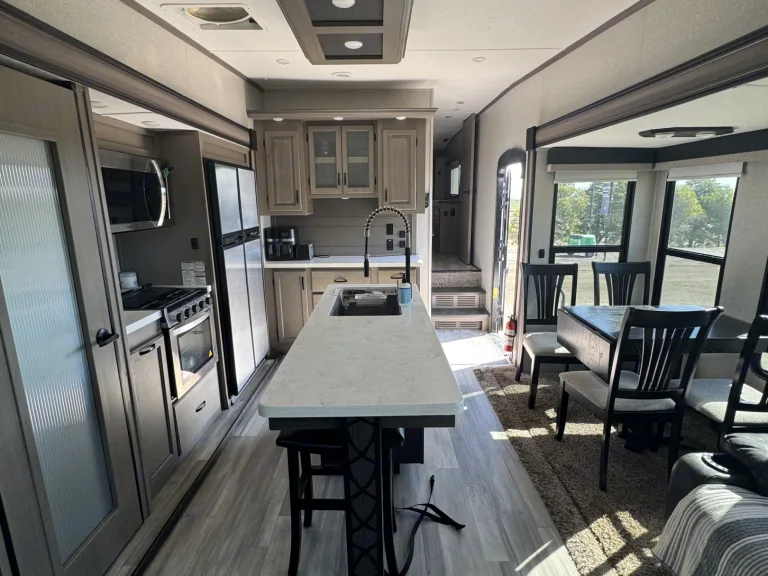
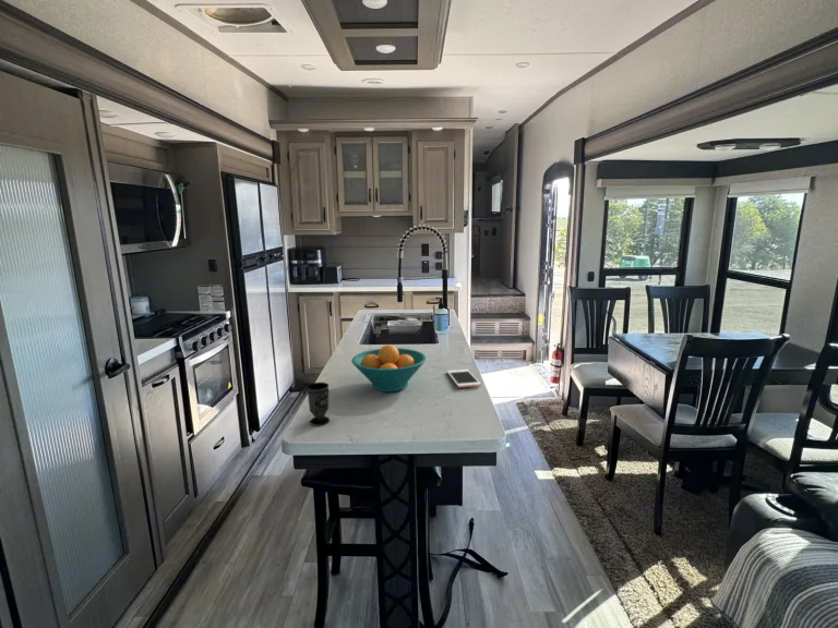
+ cup [307,382,331,426]
+ fruit bowl [350,343,428,392]
+ cell phone [446,369,481,389]
